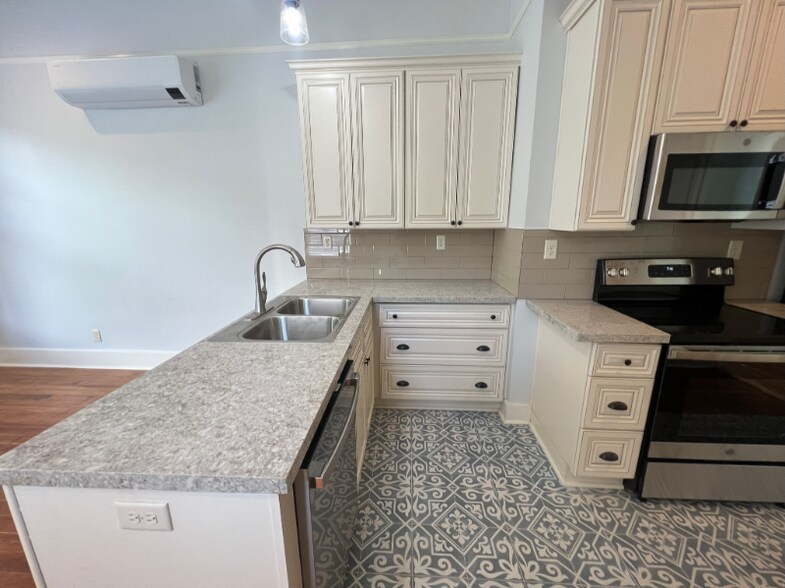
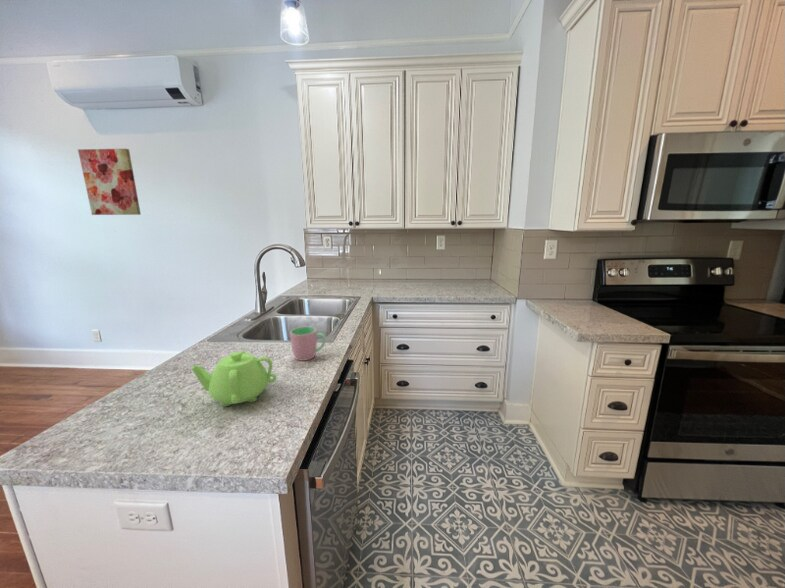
+ teapot [191,350,277,408]
+ wall art [77,148,142,216]
+ cup [289,326,327,362]
